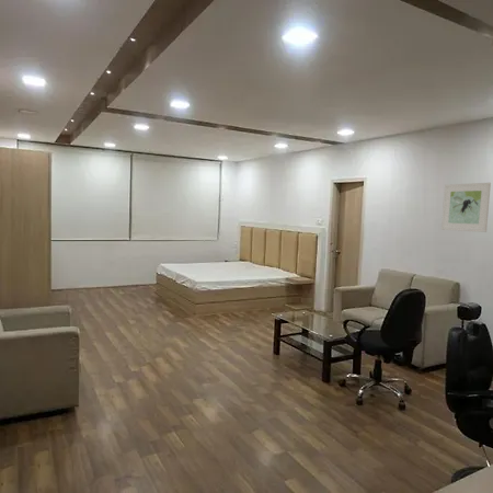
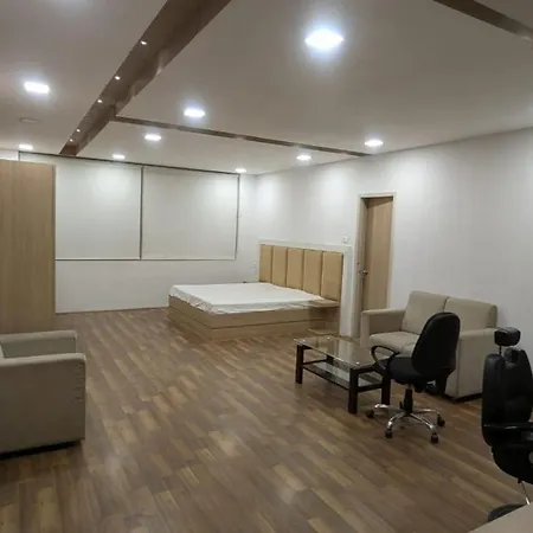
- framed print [440,182,492,233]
